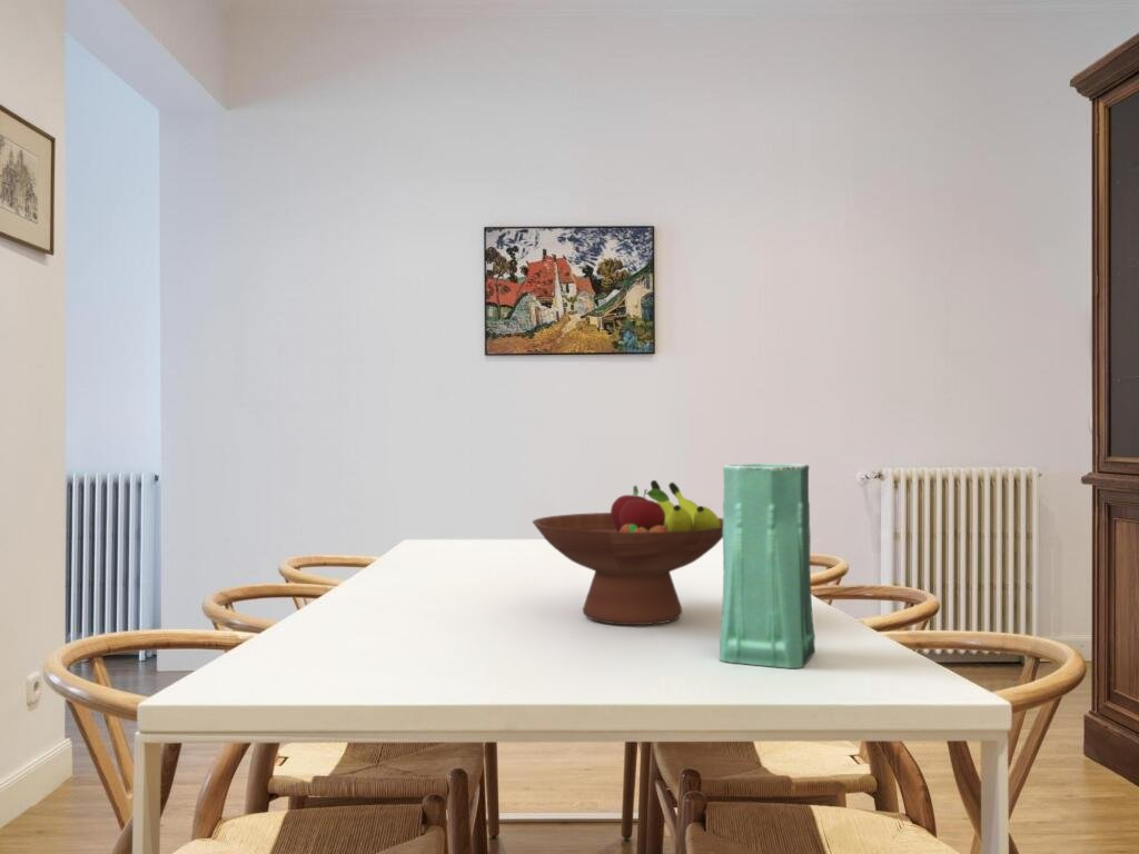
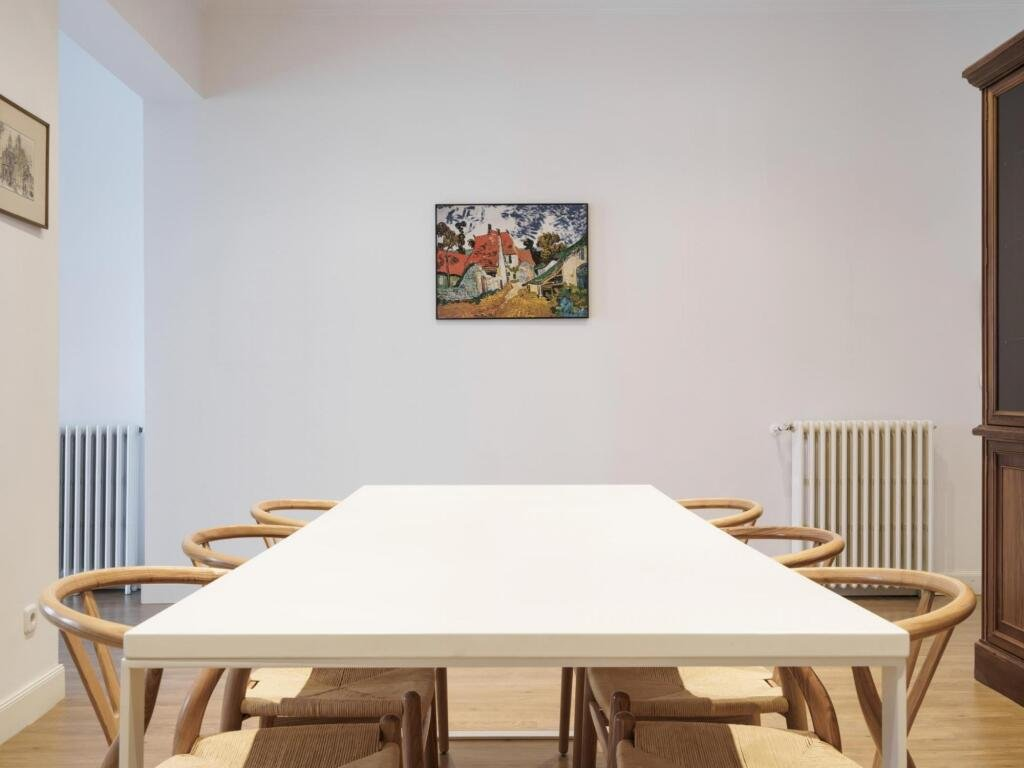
- vase [719,463,816,669]
- fruit bowl [532,479,724,626]
